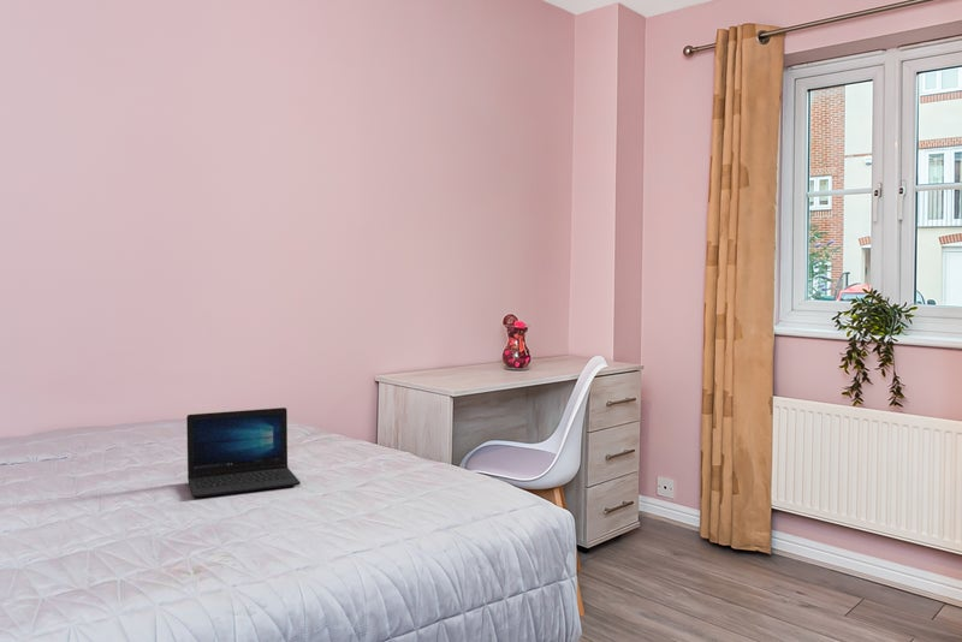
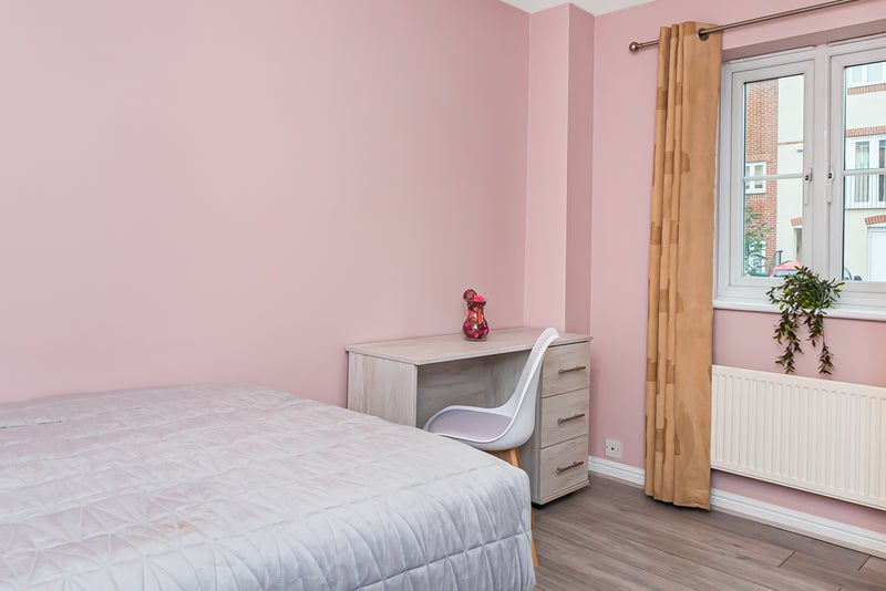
- laptop [185,406,302,499]
